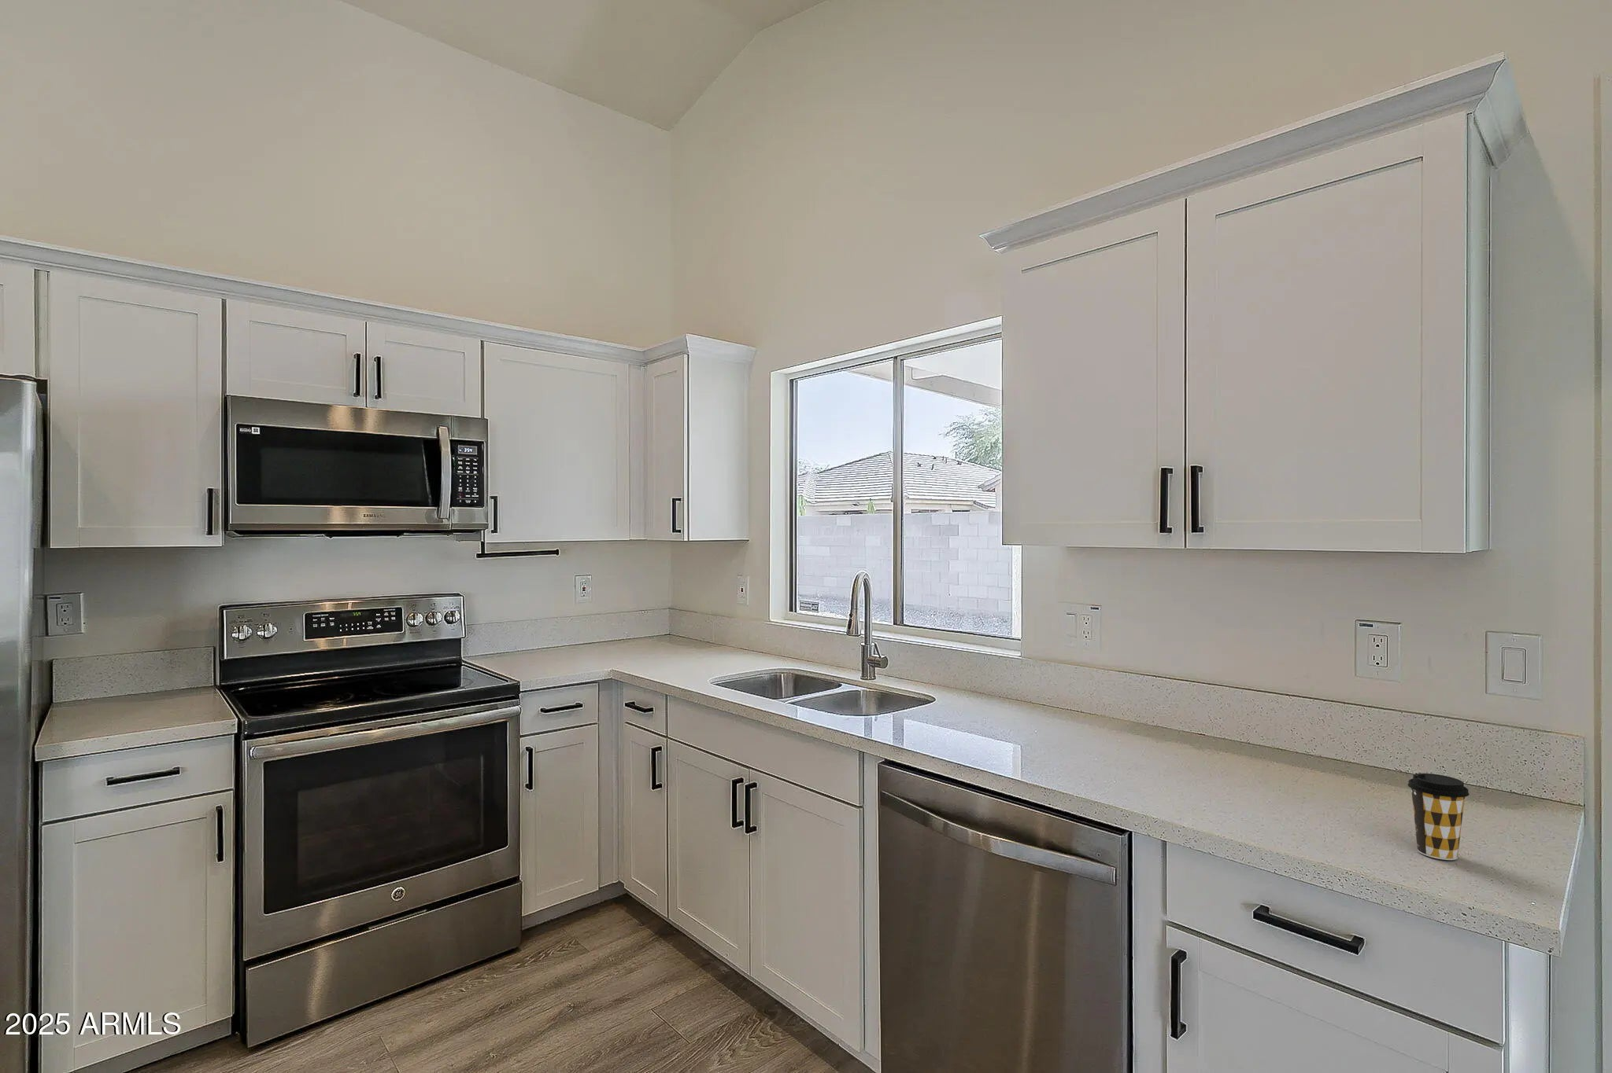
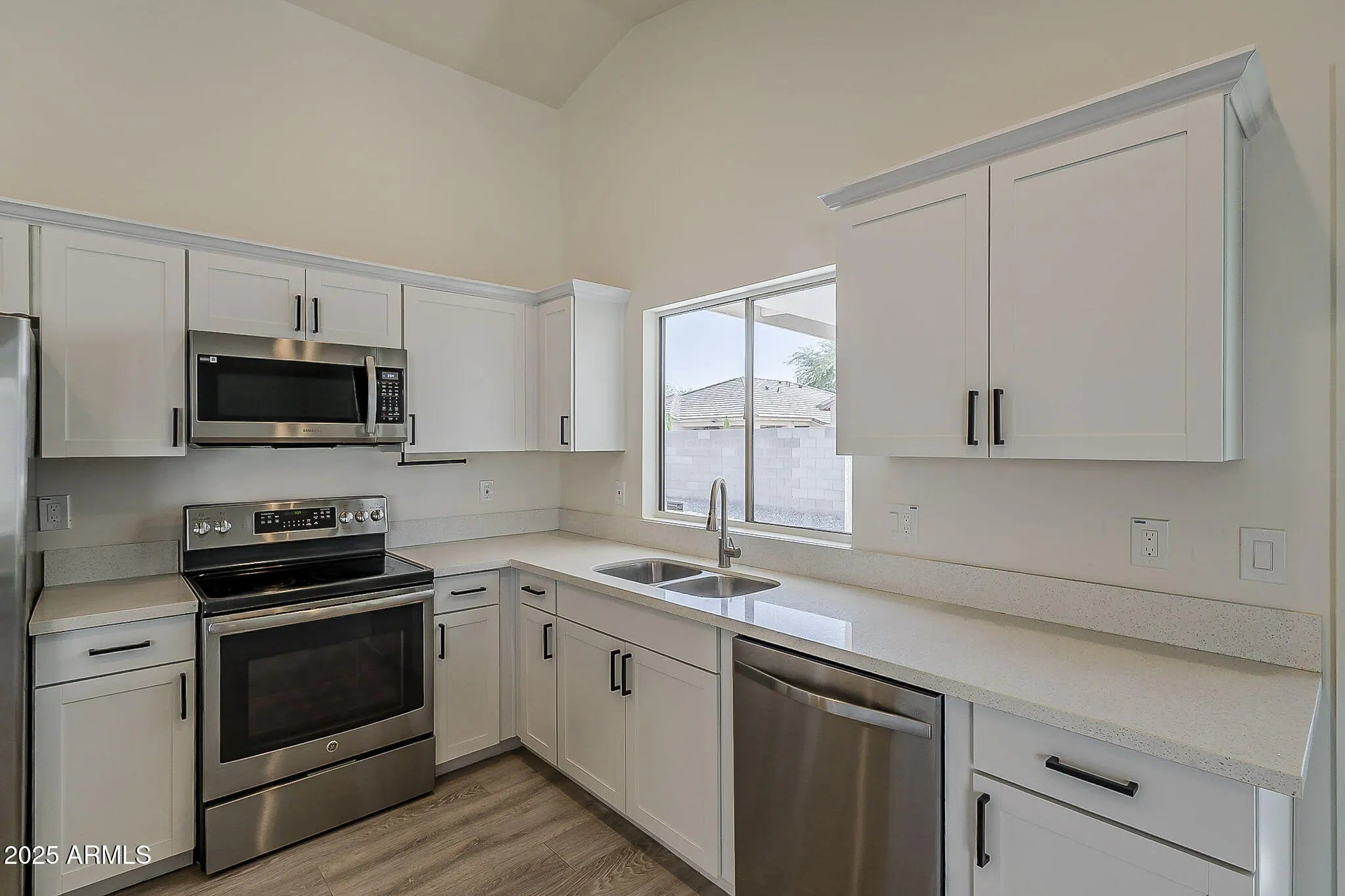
- coffee cup [1407,772,1471,861]
